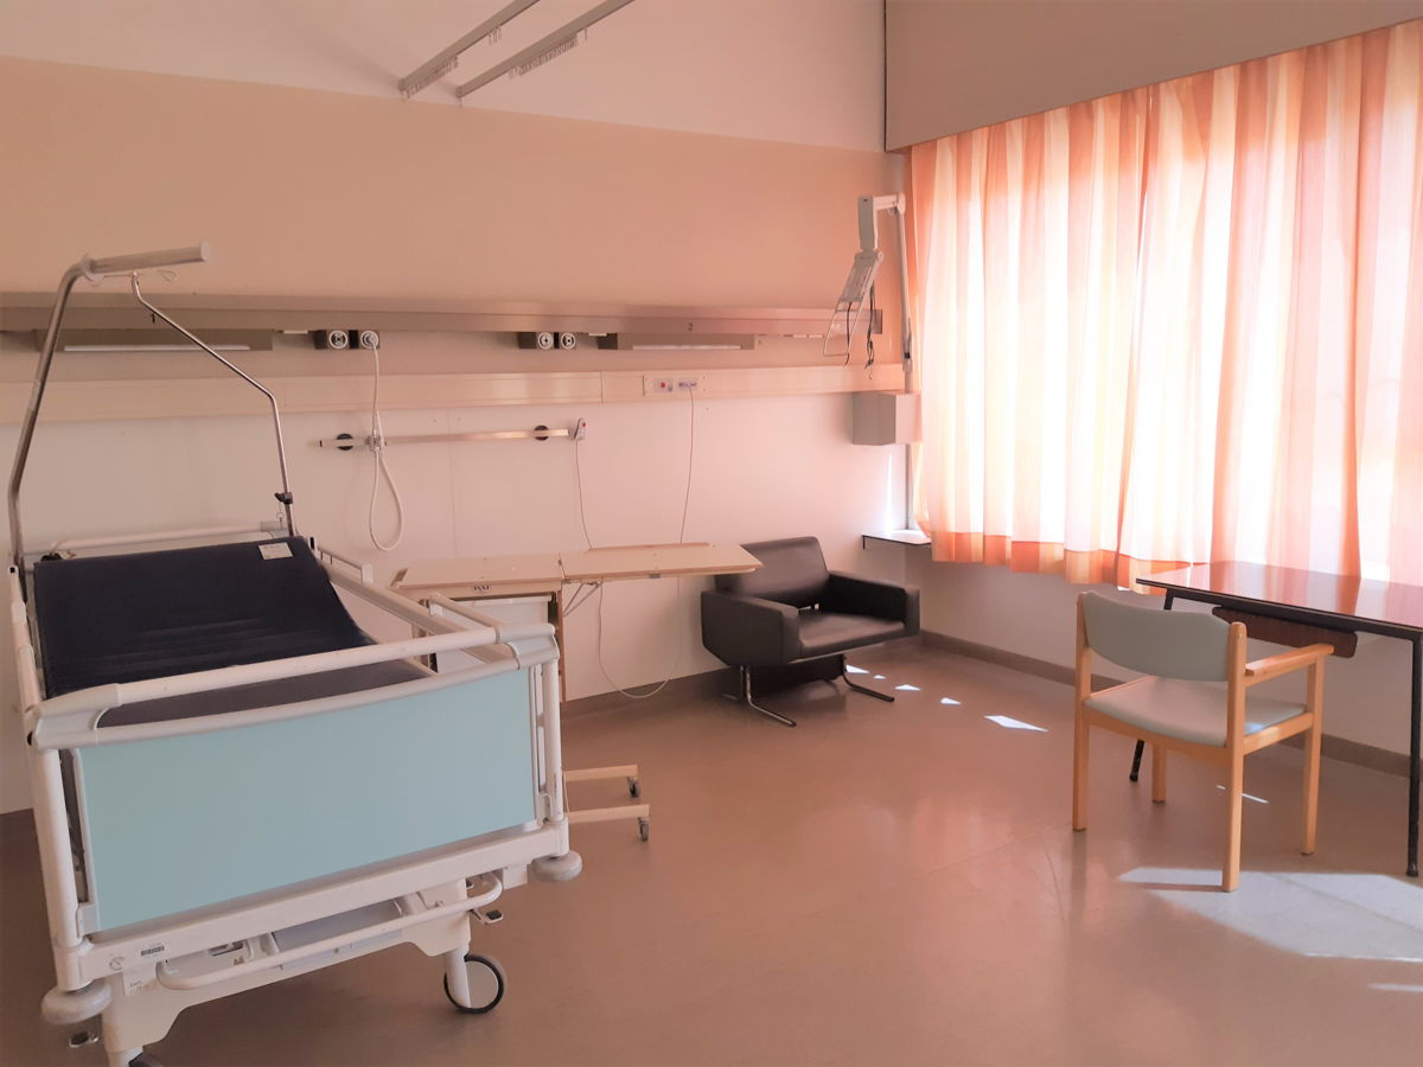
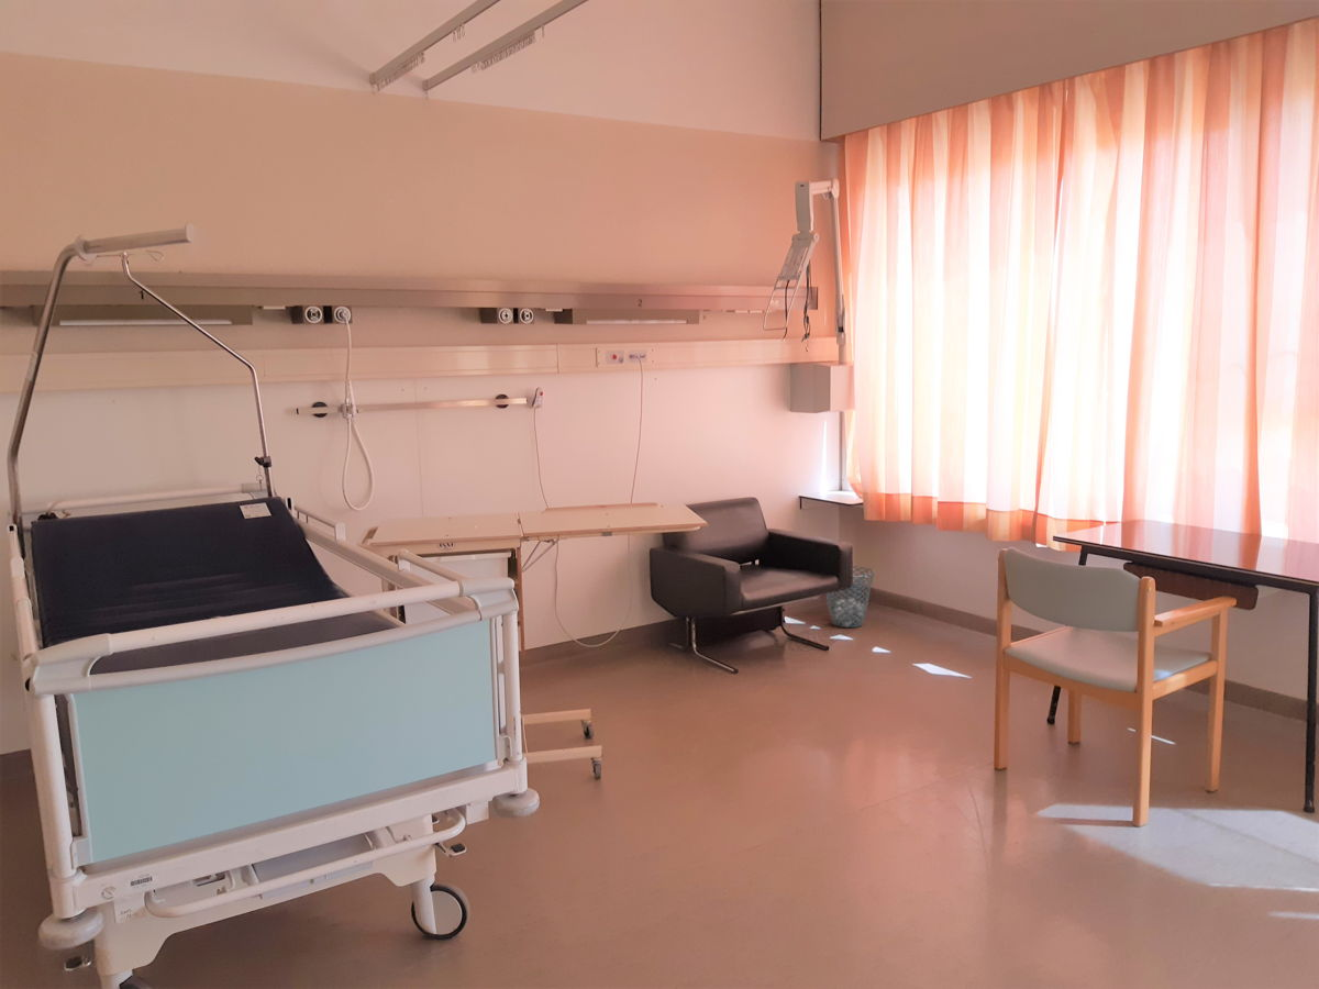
+ waste basket [825,565,876,629]
